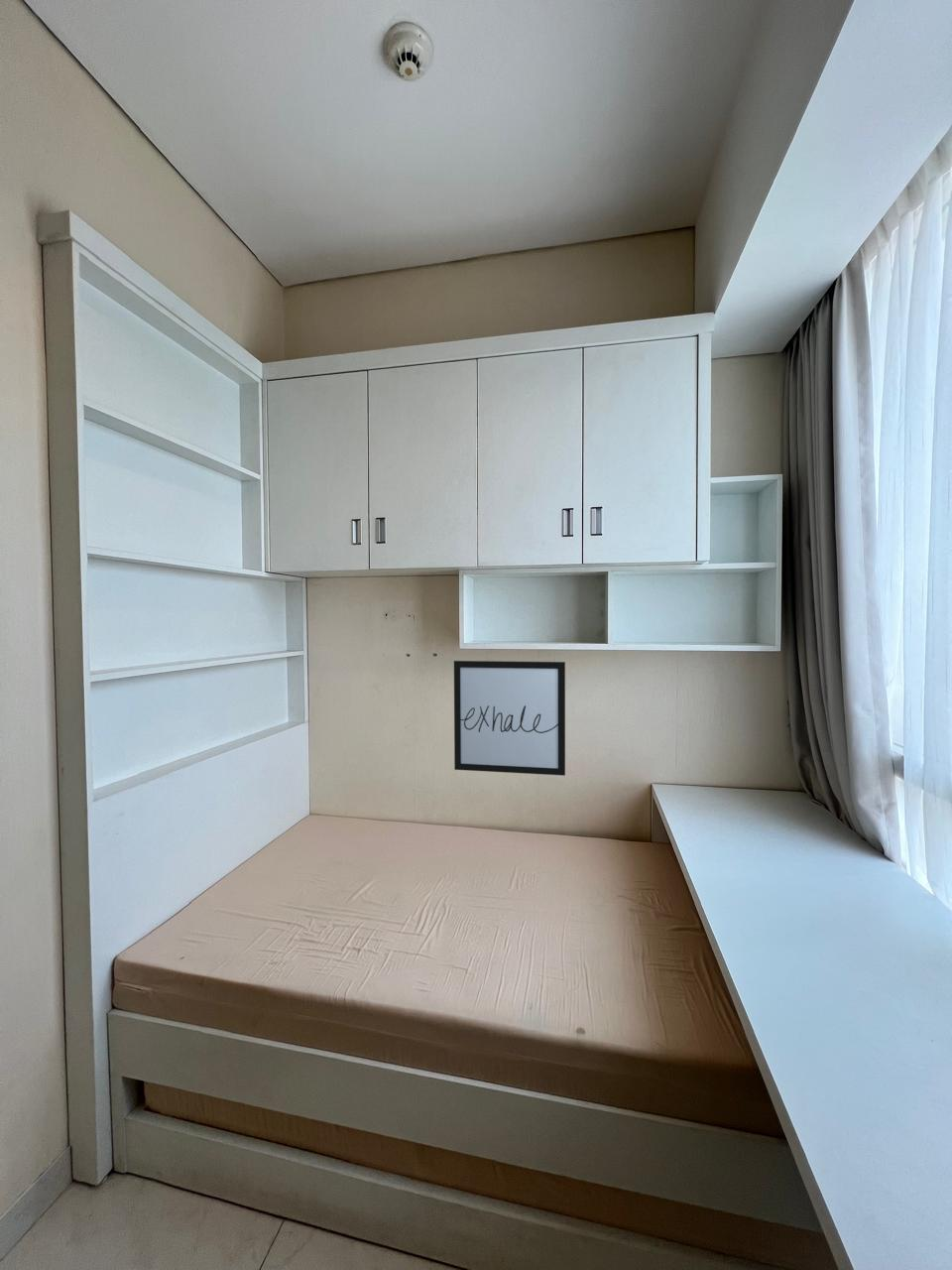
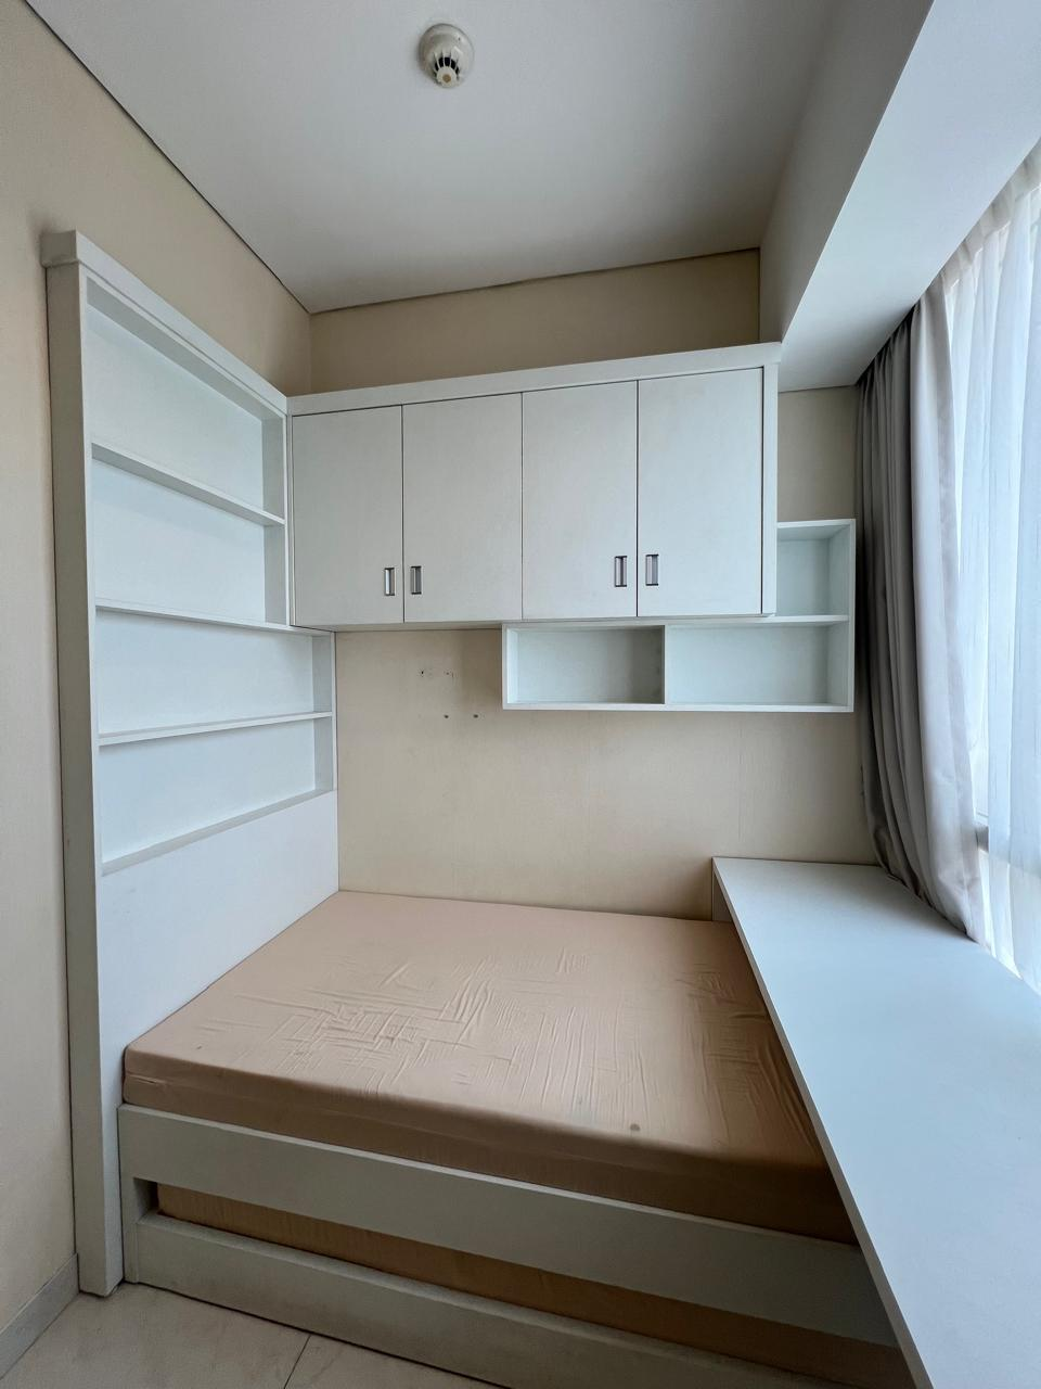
- wall art [453,660,566,776]
